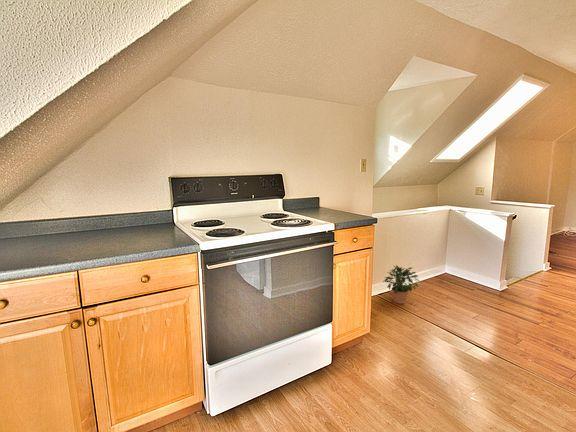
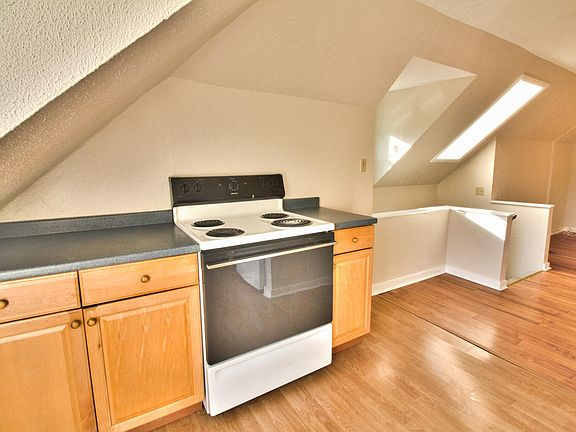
- potted plant [381,264,420,304]
